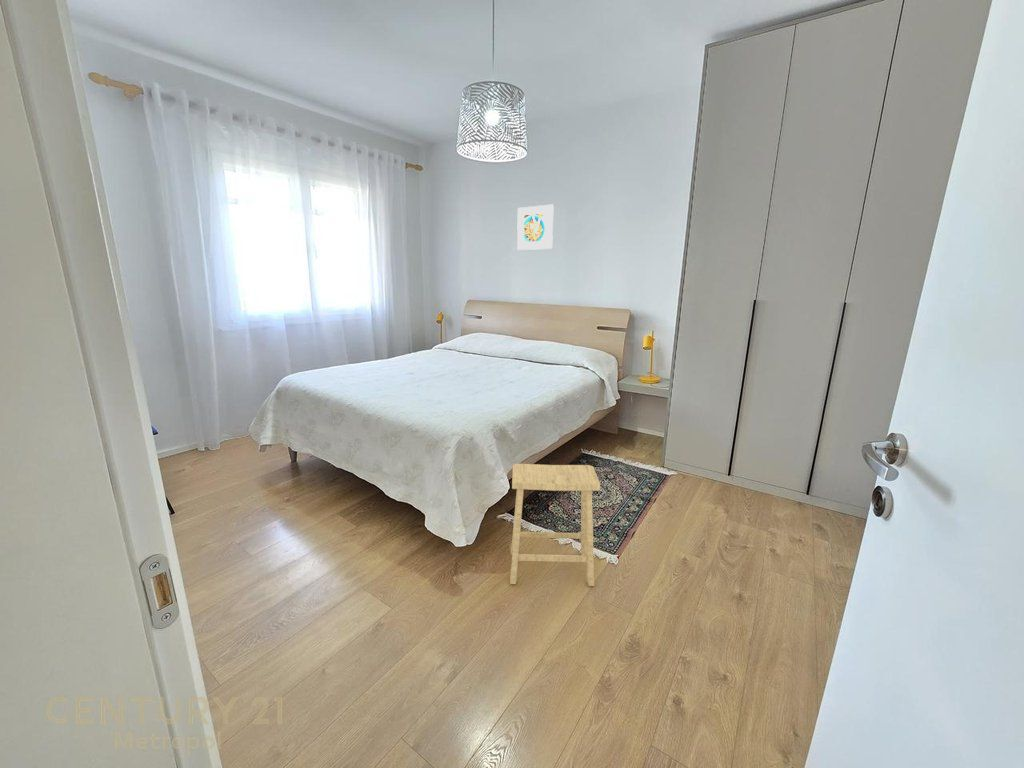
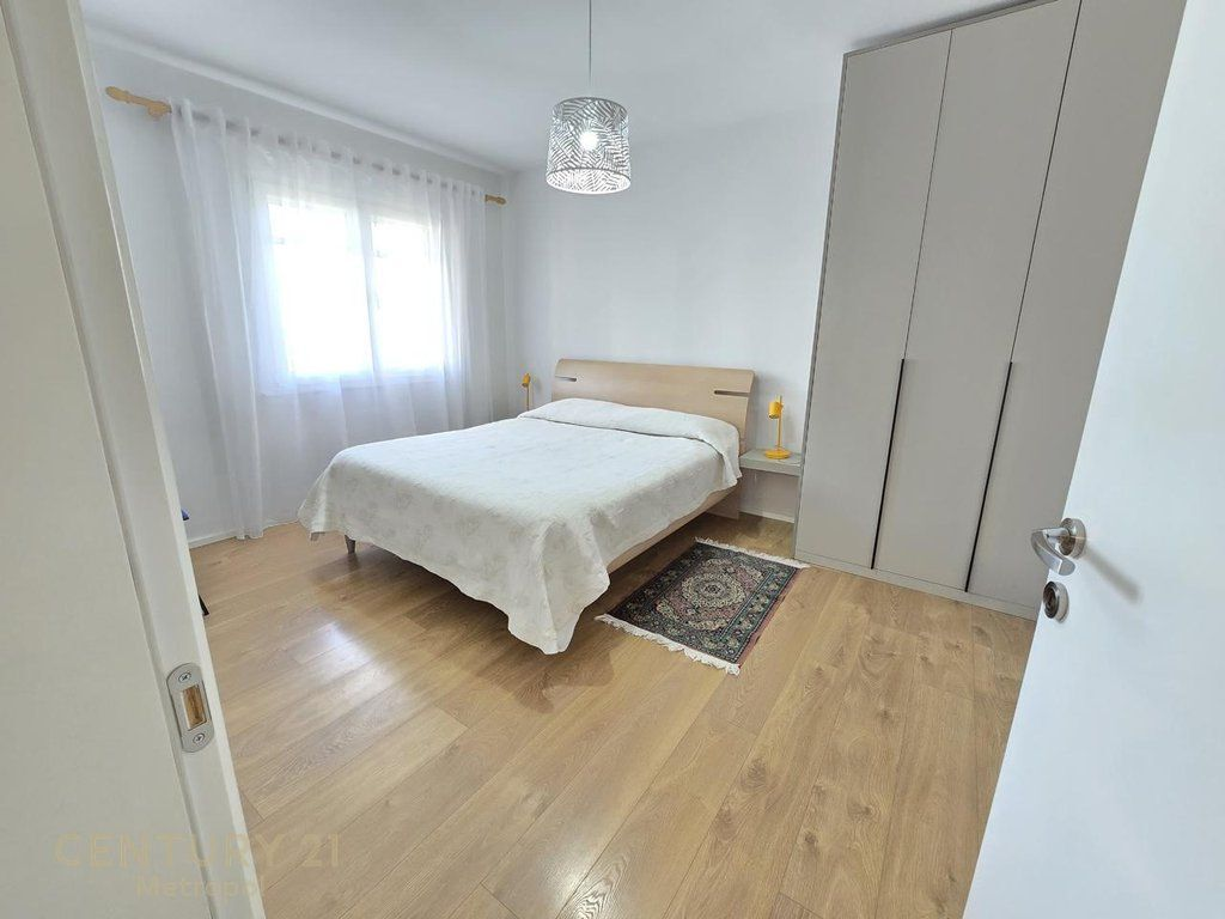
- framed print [516,203,555,251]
- footstool [509,463,601,587]
